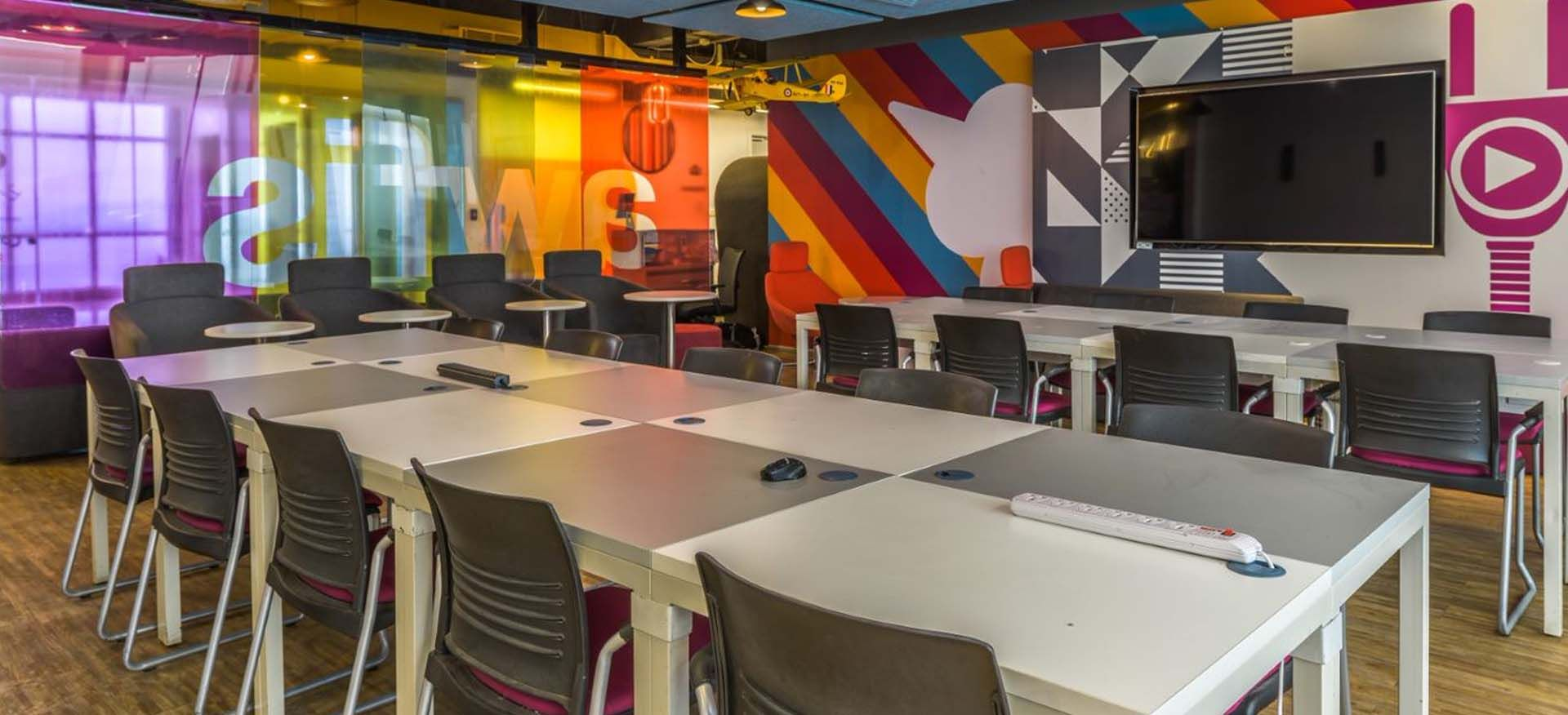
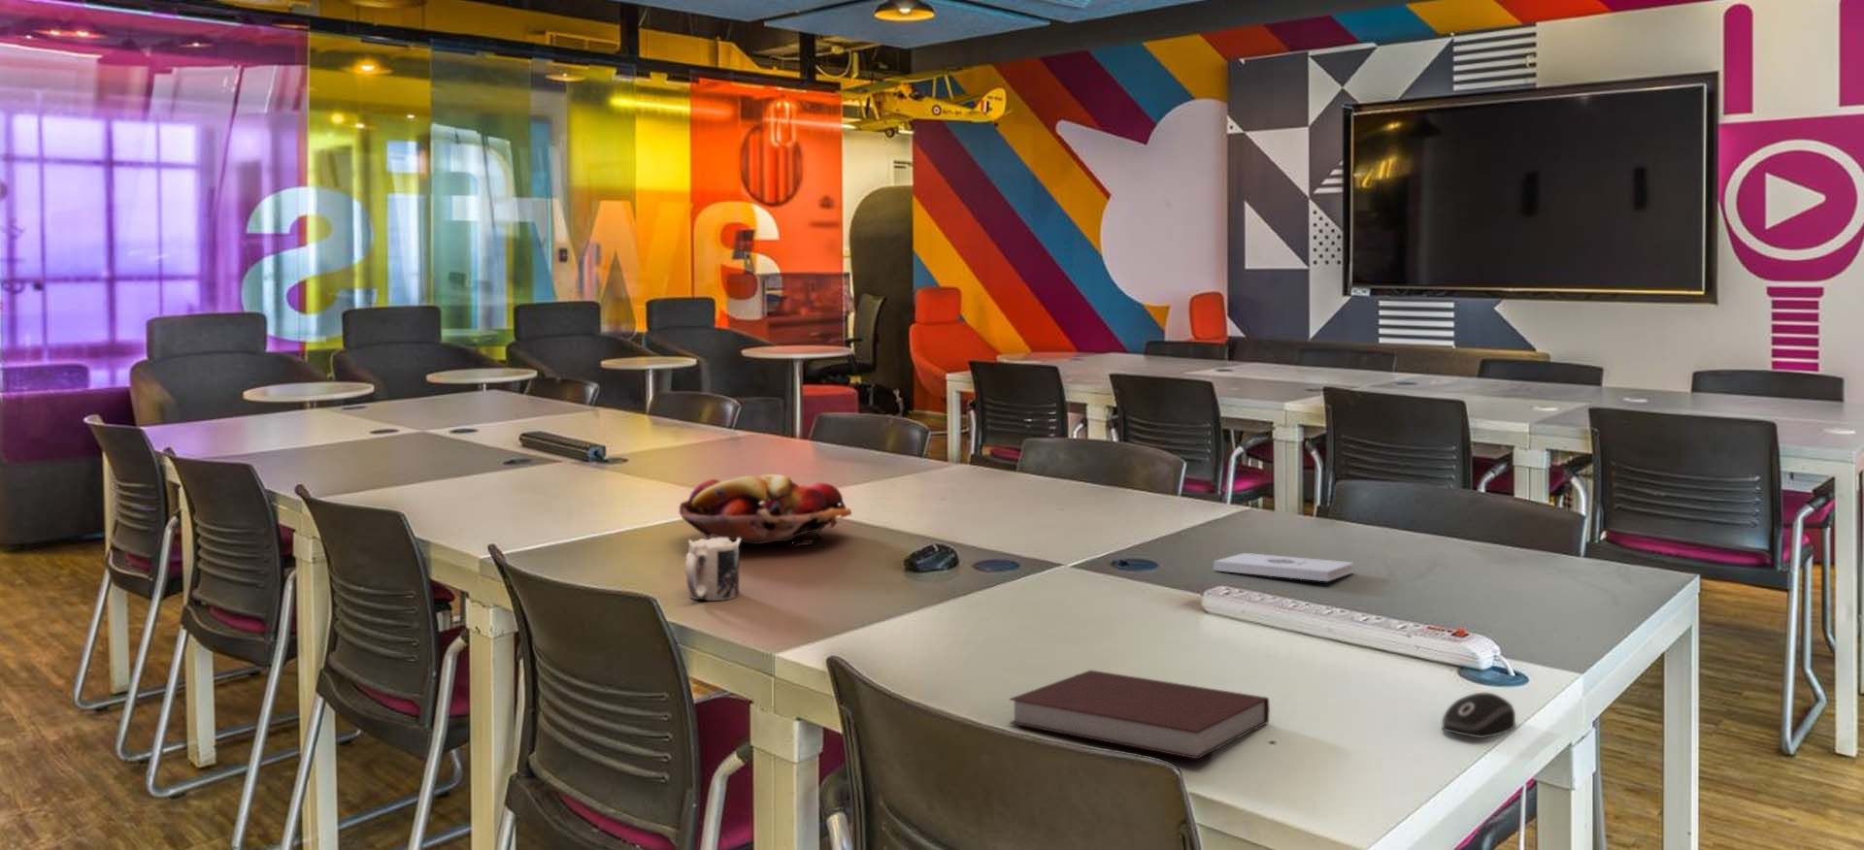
+ notebook [1009,669,1271,761]
+ mug [684,536,742,602]
+ fruit basket [678,473,852,552]
+ notepad [1213,552,1354,583]
+ computer mouse [1441,692,1517,739]
